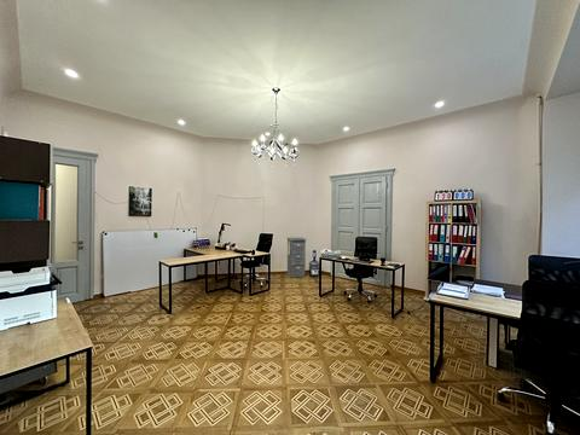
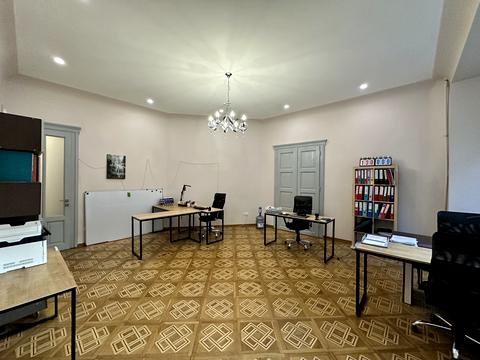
- filing cabinet [285,237,308,278]
